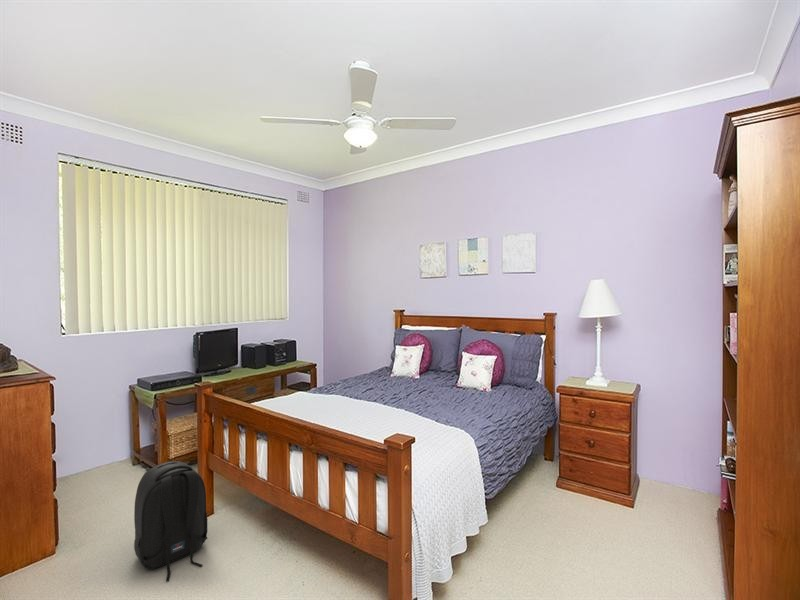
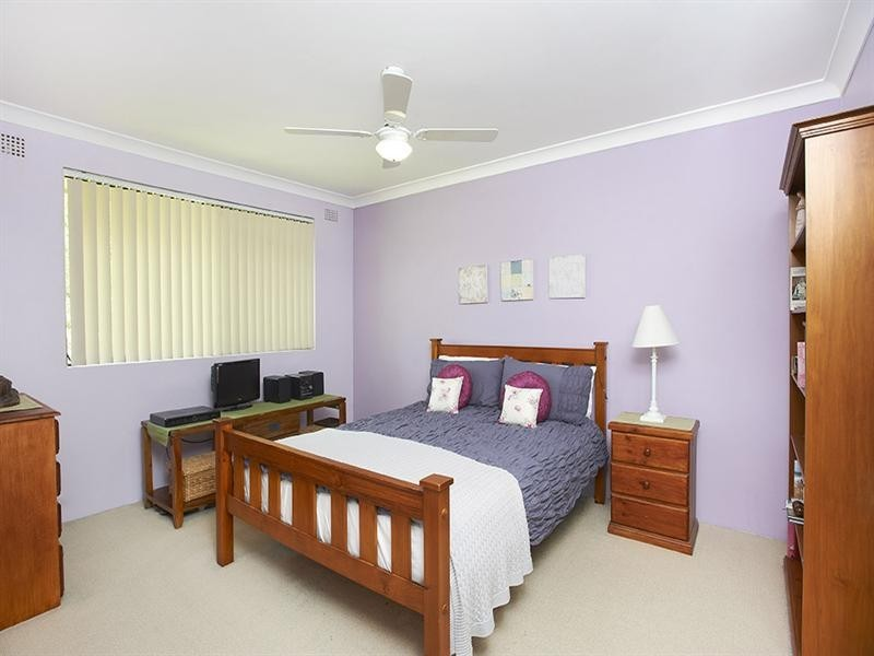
- backpack [133,460,208,583]
